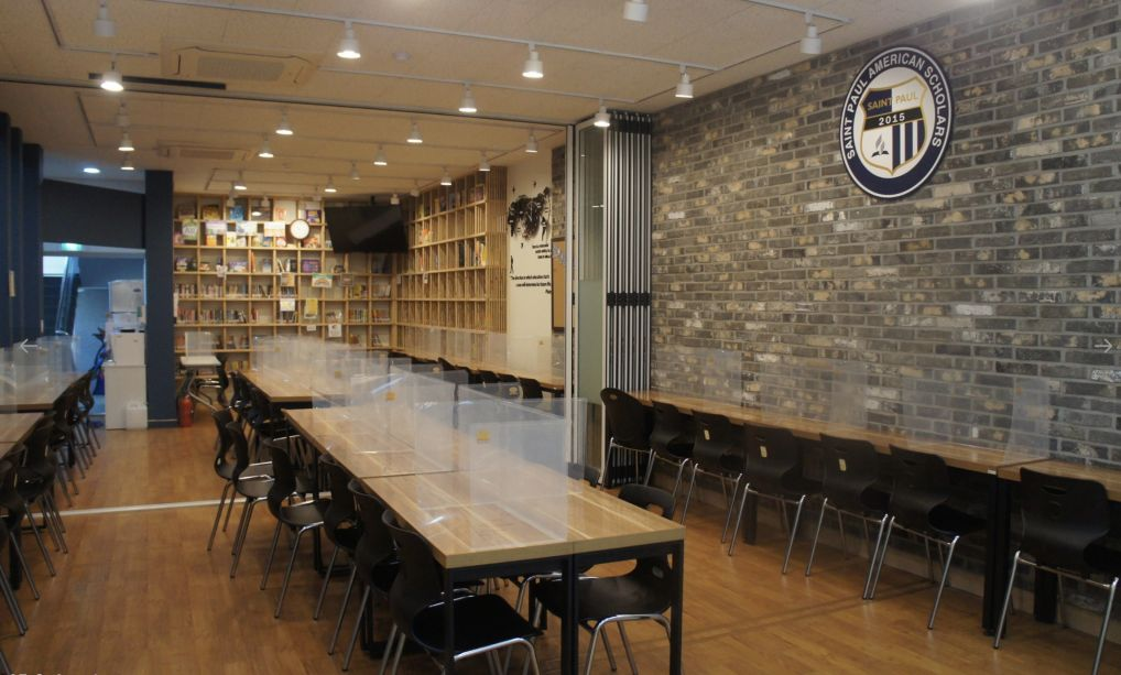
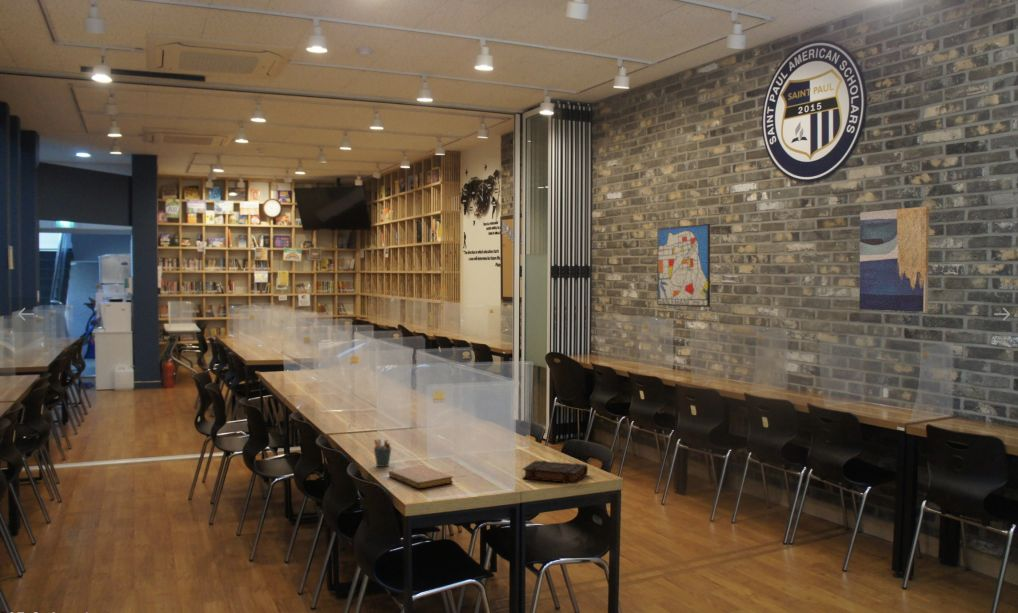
+ wall art [657,223,711,308]
+ notebook [387,465,454,490]
+ book [522,460,589,485]
+ wall art [858,206,930,313]
+ pen holder [373,438,392,468]
